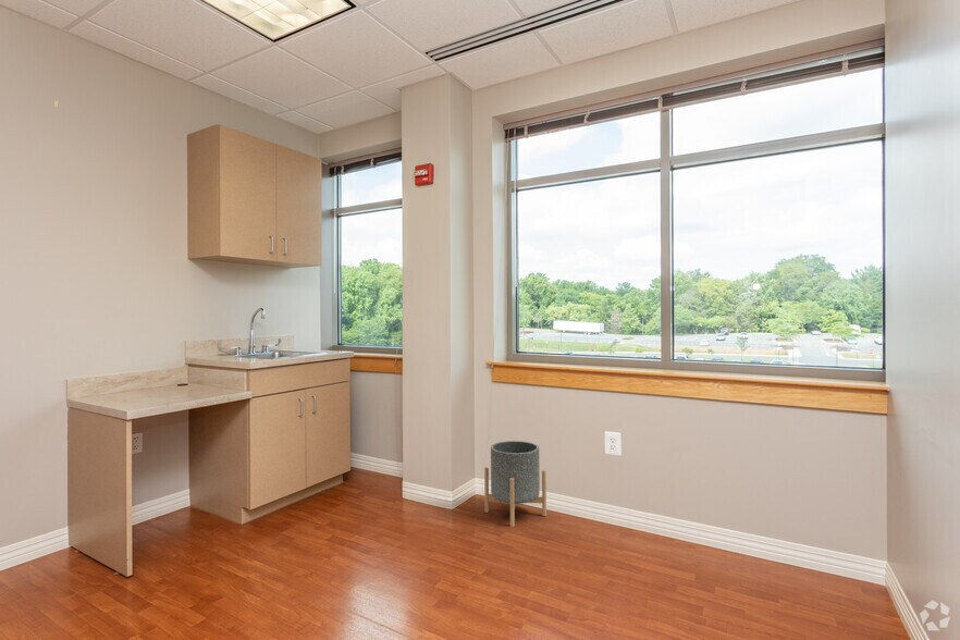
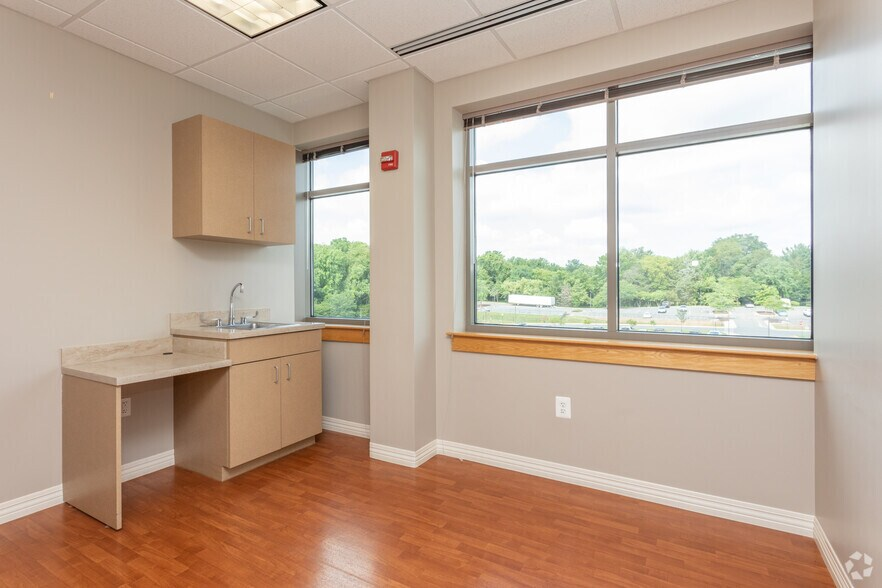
- planter [483,440,547,528]
